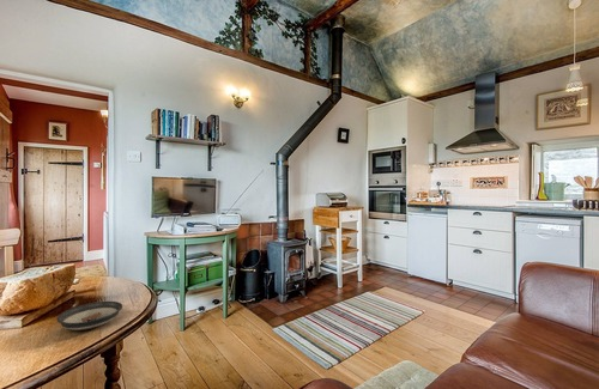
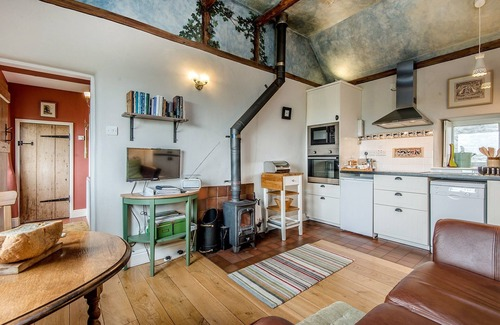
- saucer [55,300,123,332]
